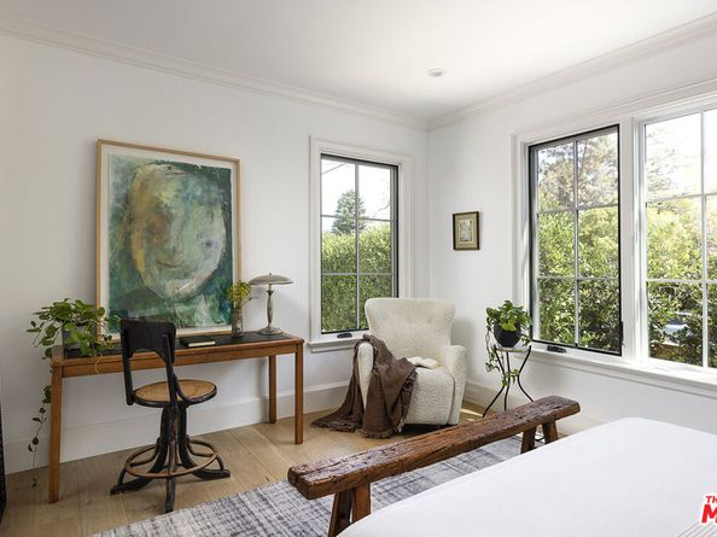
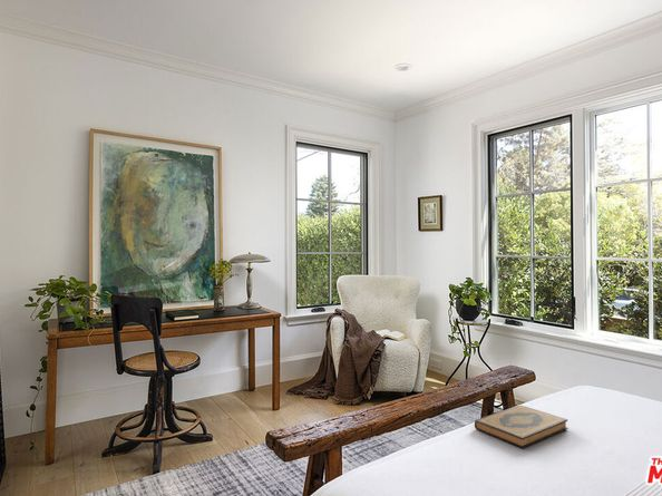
+ hardback book [474,405,568,449]
